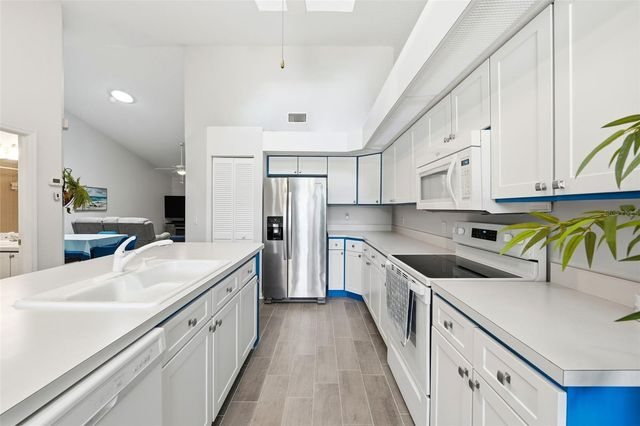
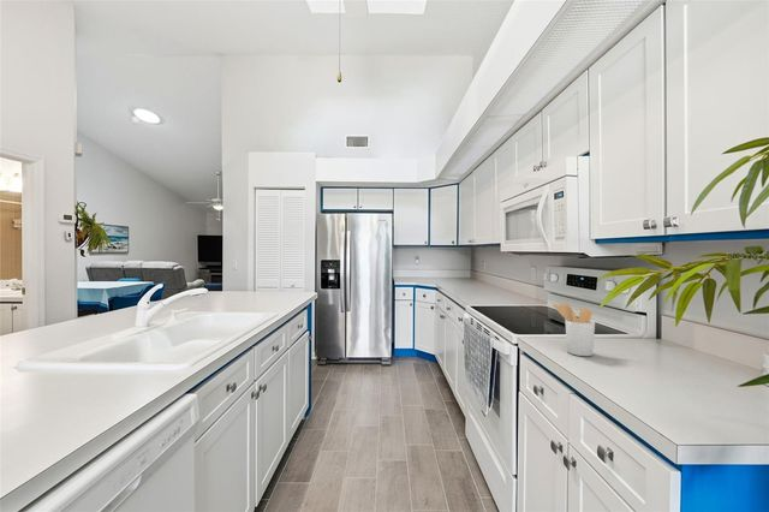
+ utensil holder [553,303,596,357]
